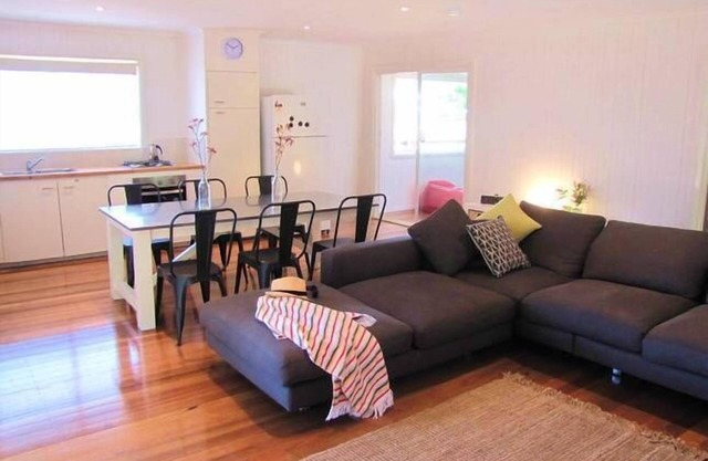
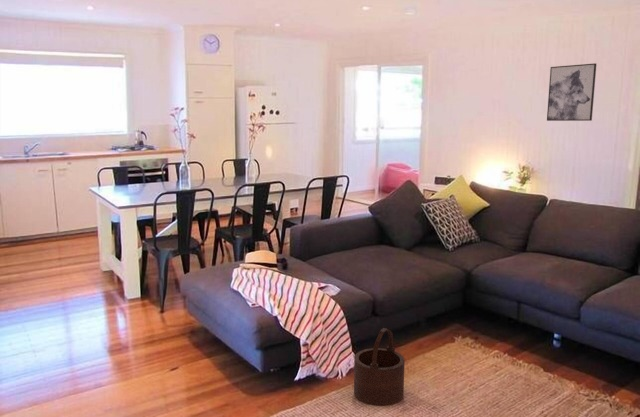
+ wooden bucket [353,327,406,407]
+ wall art [546,62,597,122]
